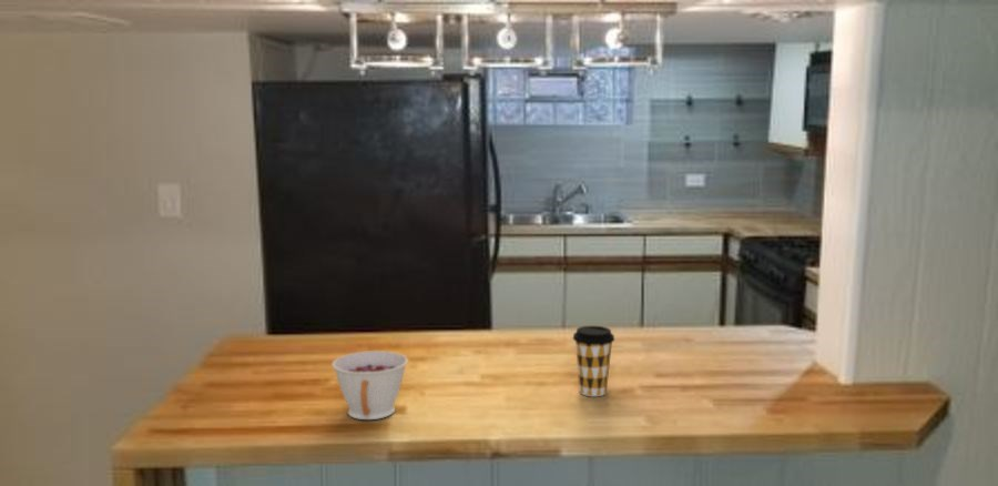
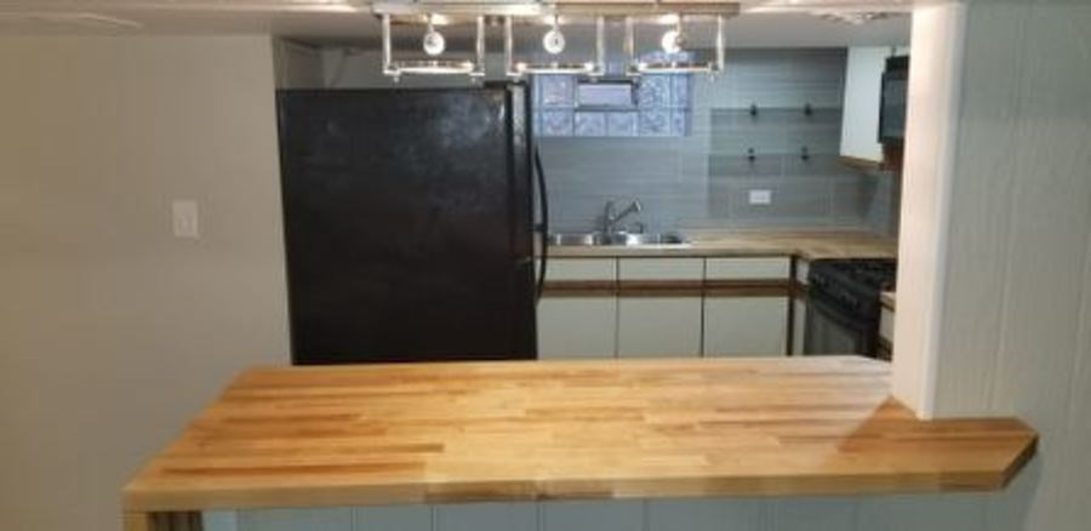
- coffee cup [572,325,615,397]
- teacup [332,350,409,421]
